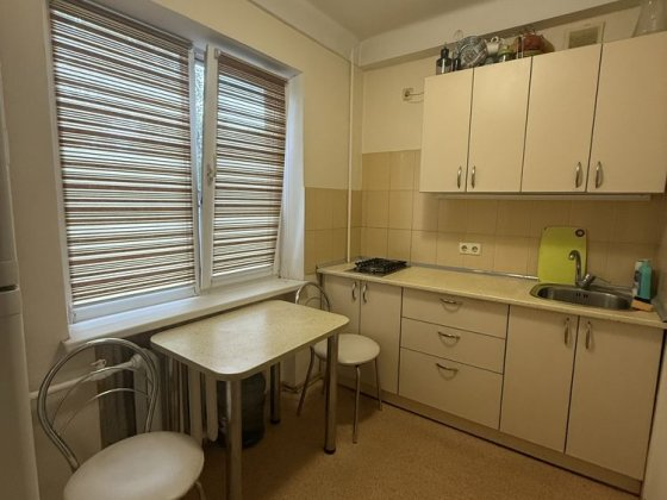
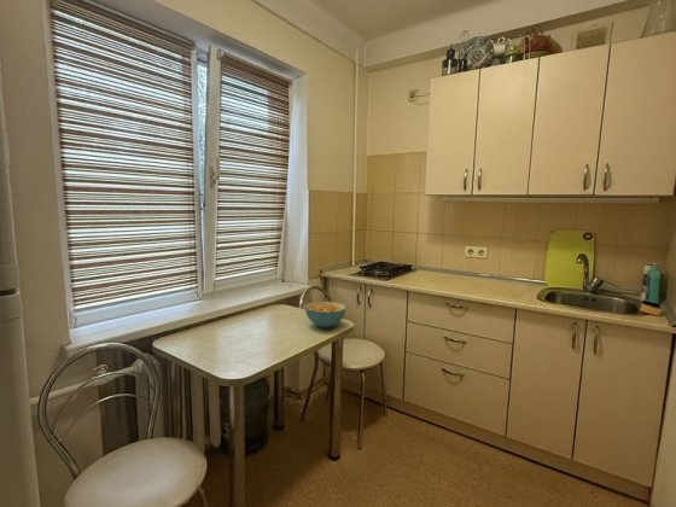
+ cereal bowl [304,301,346,330]
